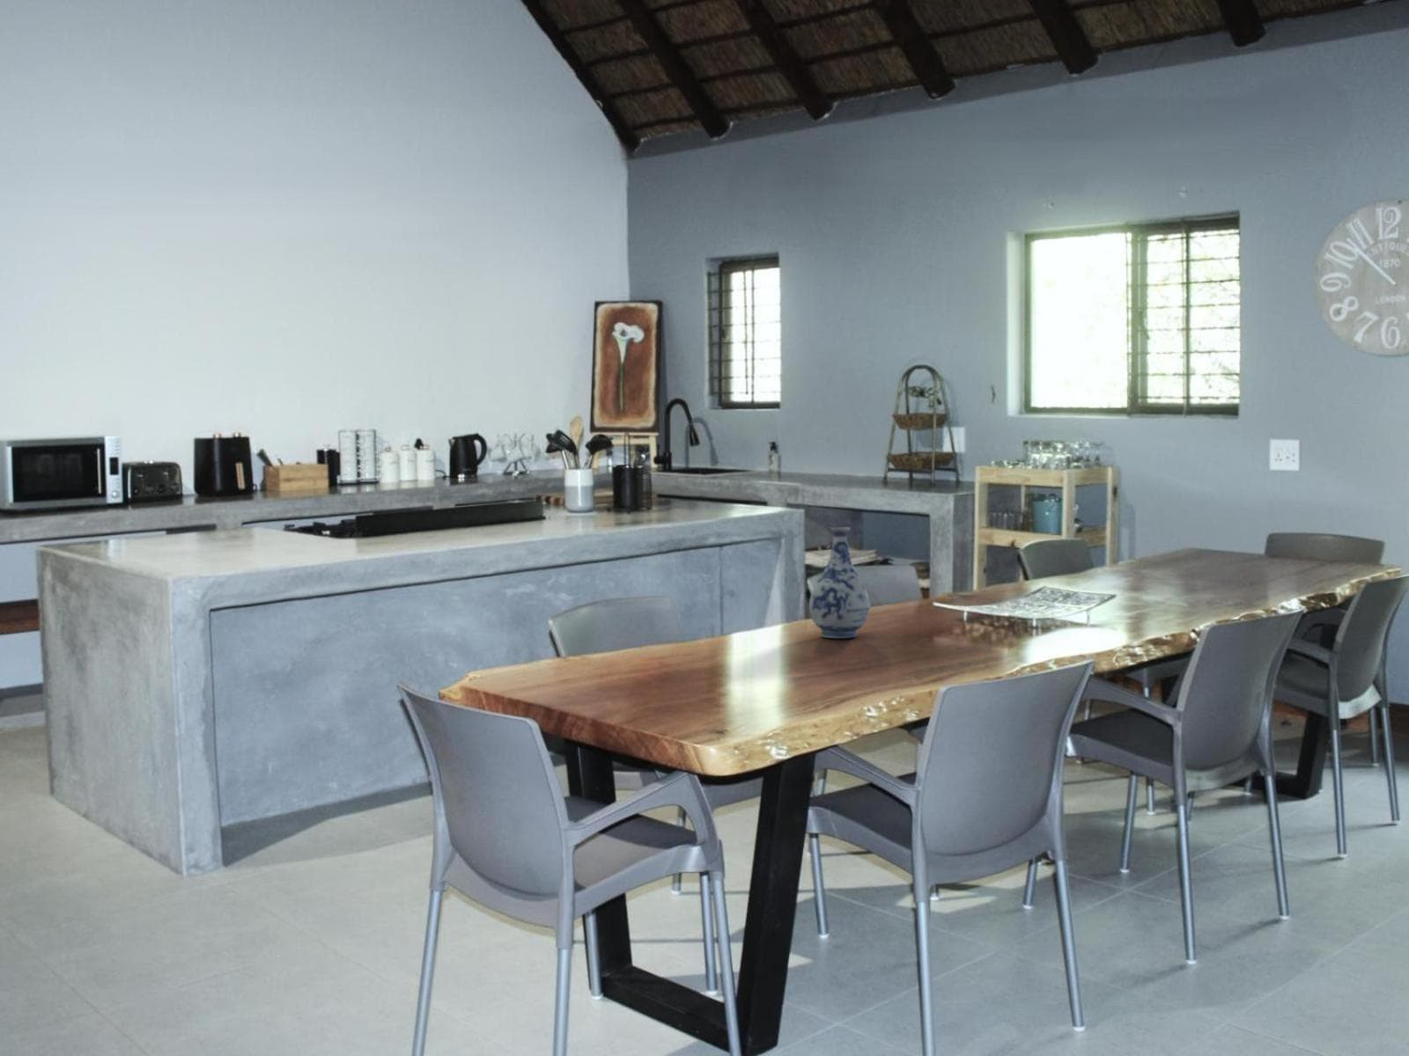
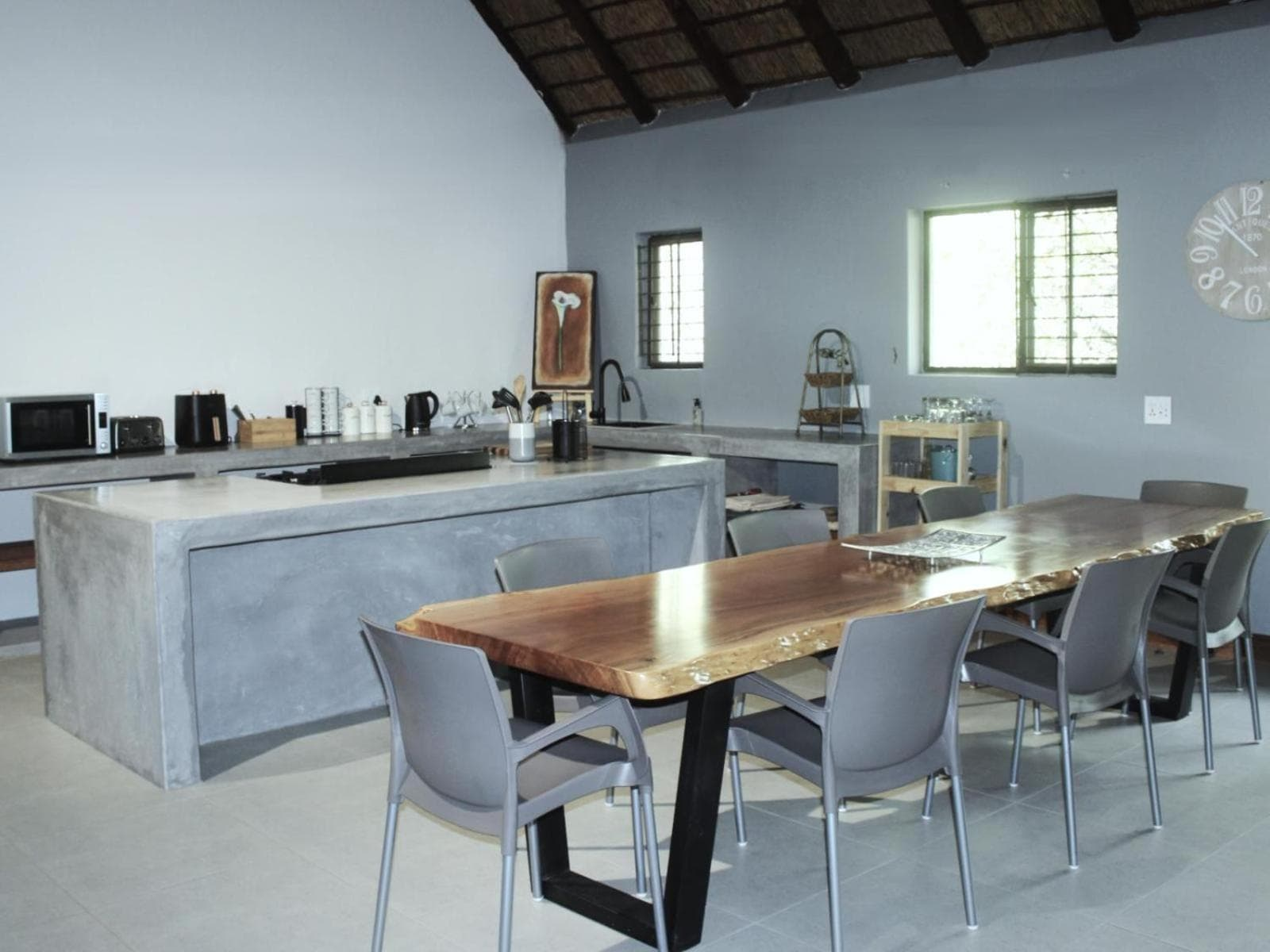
- vase [809,526,871,639]
